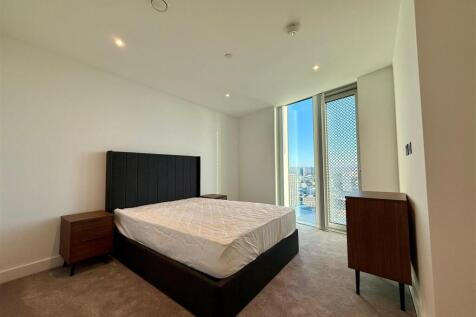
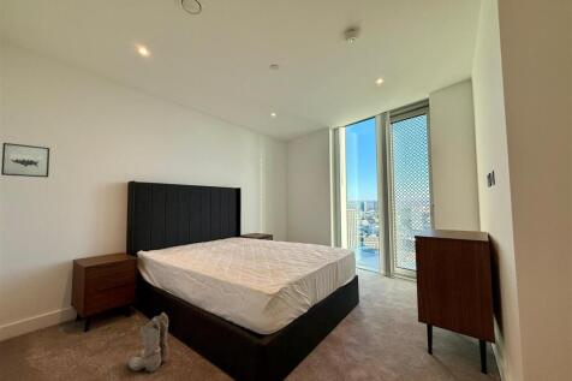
+ wall art [0,142,50,179]
+ boots [126,311,169,373]
